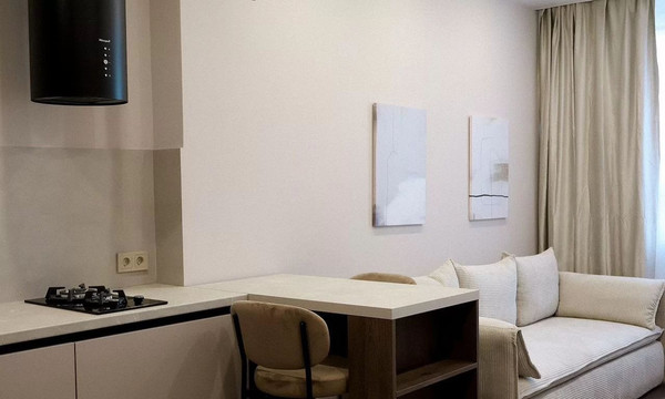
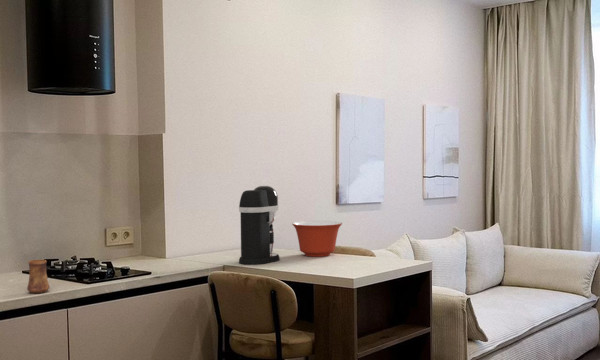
+ mixing bowl [291,220,343,258]
+ coffee maker [238,185,281,266]
+ cup [26,259,51,294]
